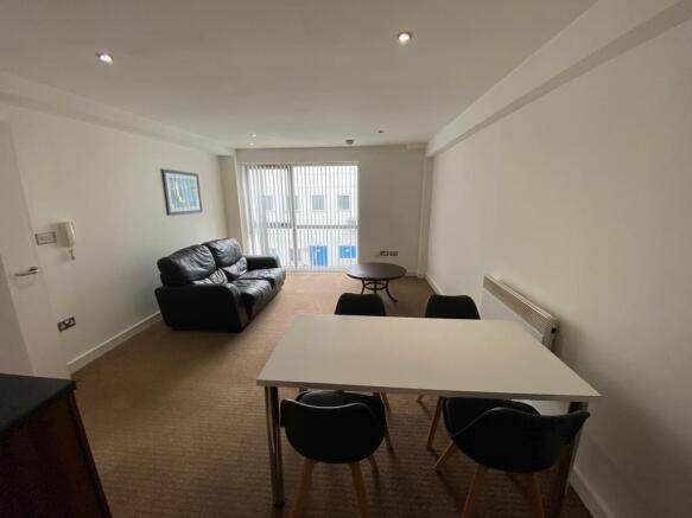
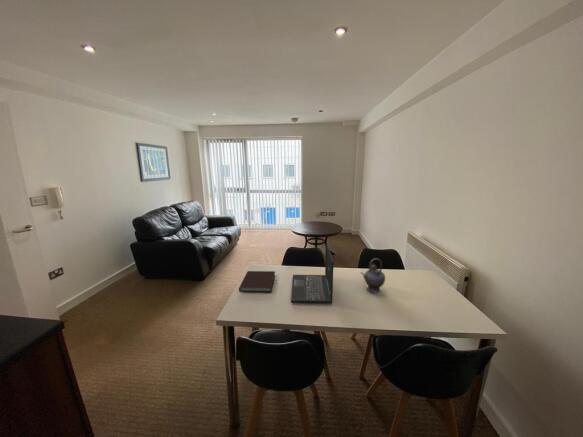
+ laptop [290,242,335,304]
+ teapot [361,257,386,294]
+ notebook [238,270,276,293]
